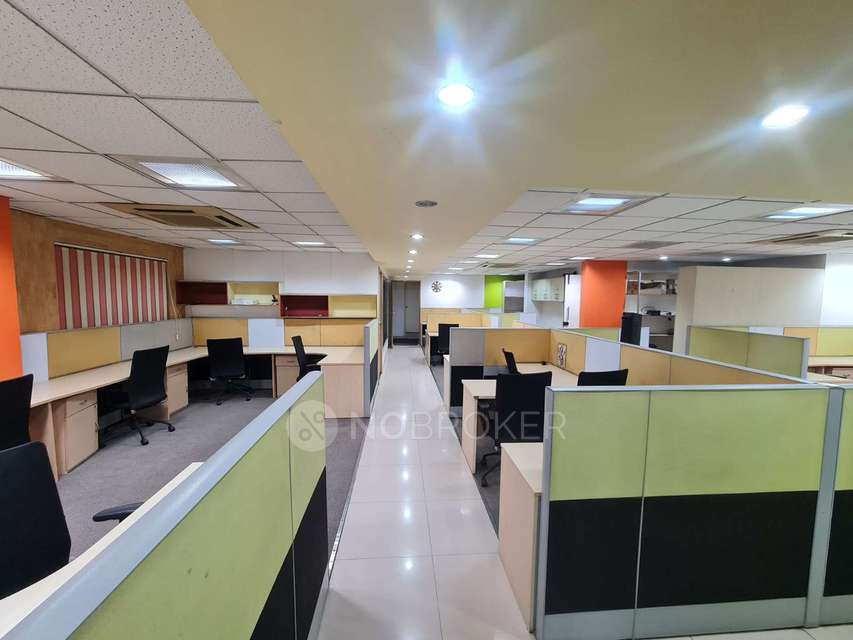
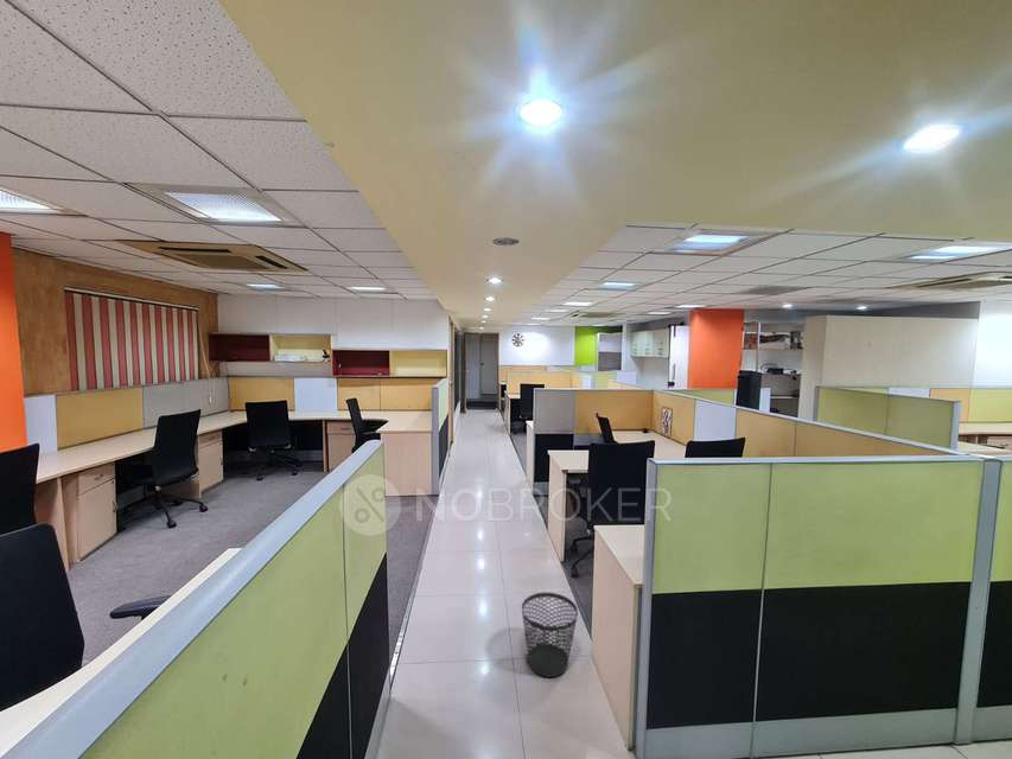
+ wastebasket [521,592,579,678]
